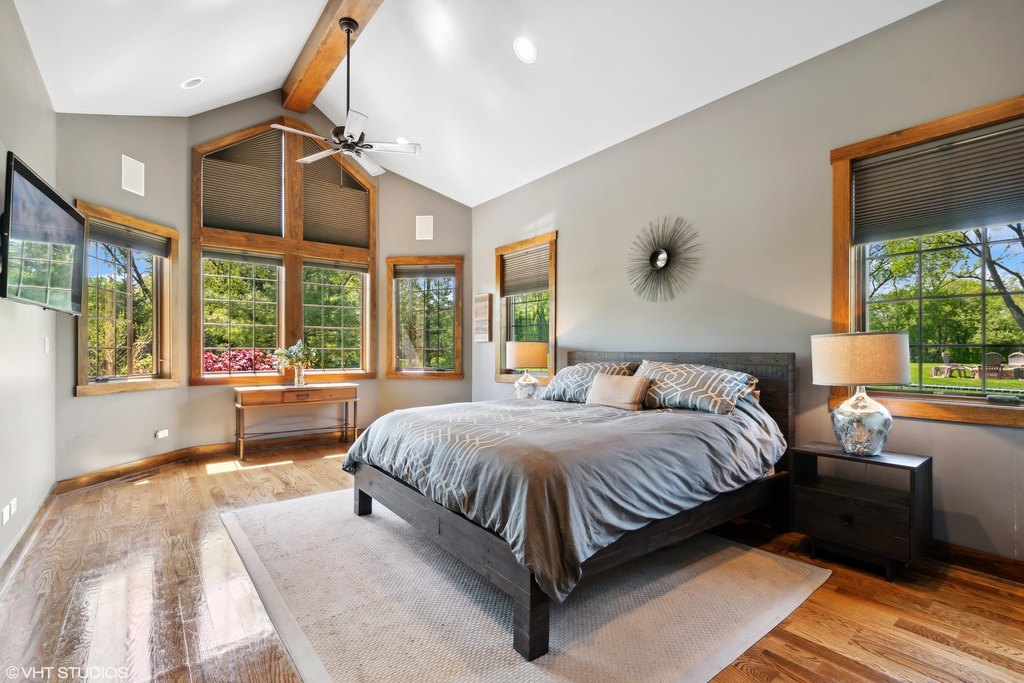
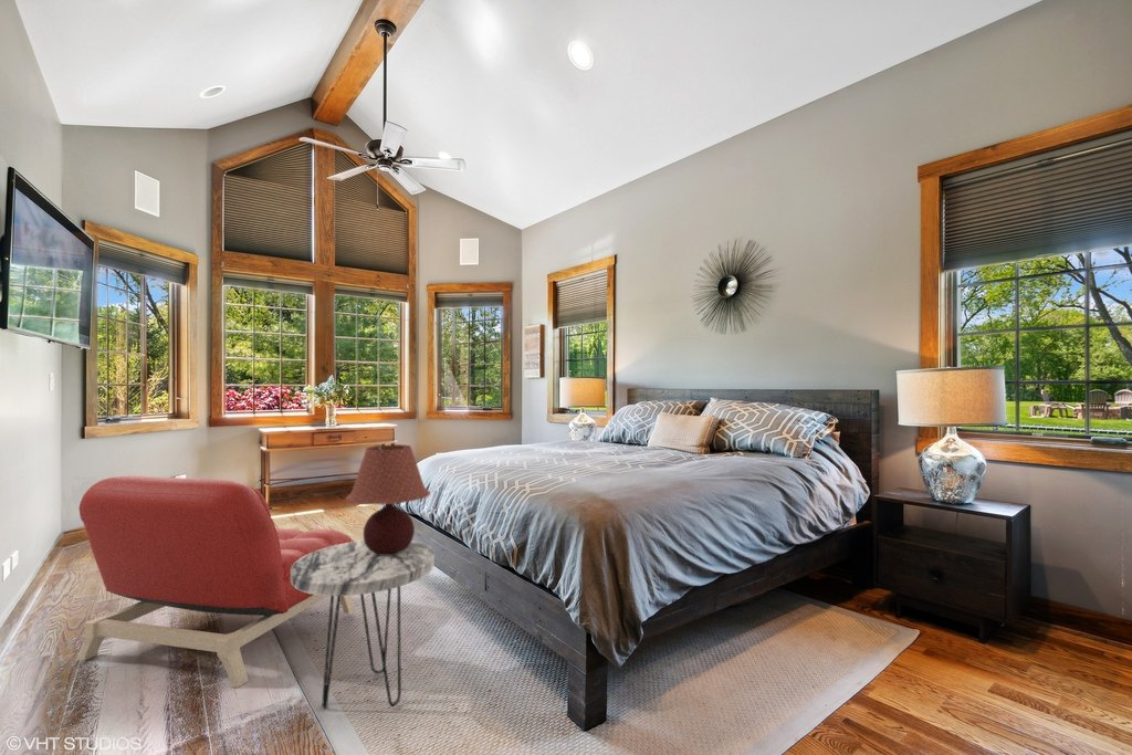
+ table lamp [345,443,431,555]
+ armchair [77,474,356,689]
+ side table [291,539,436,710]
